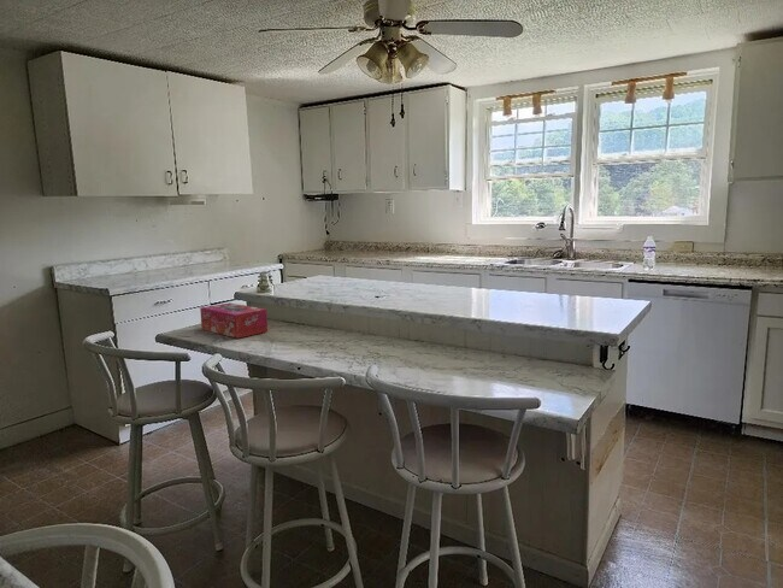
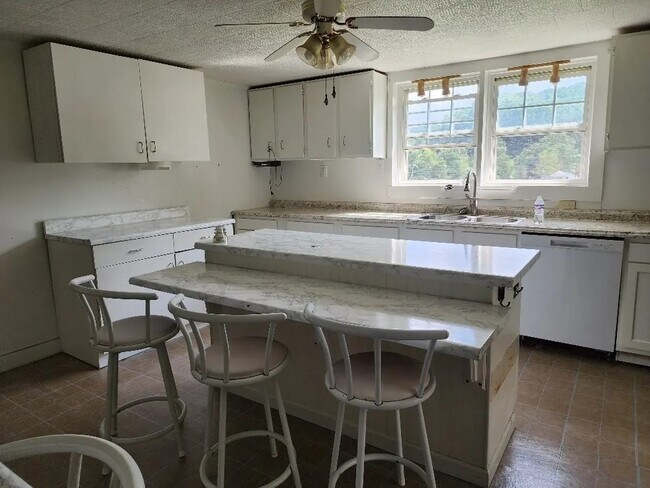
- tissue box [199,301,269,340]
